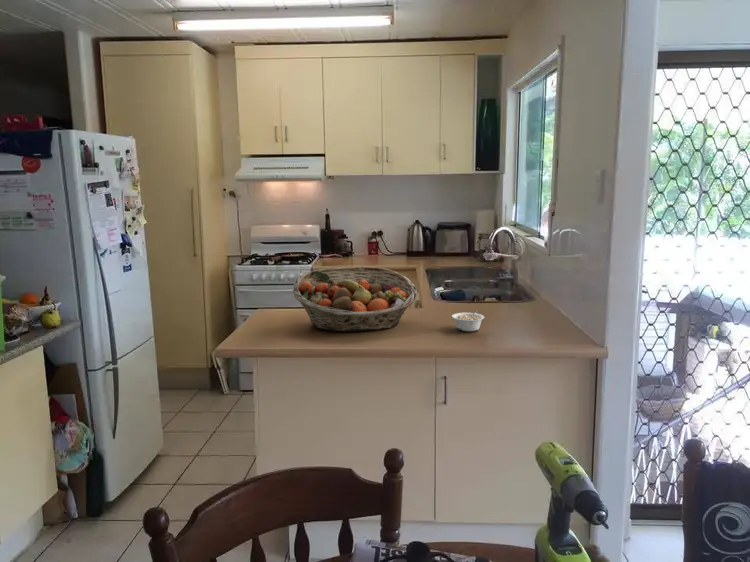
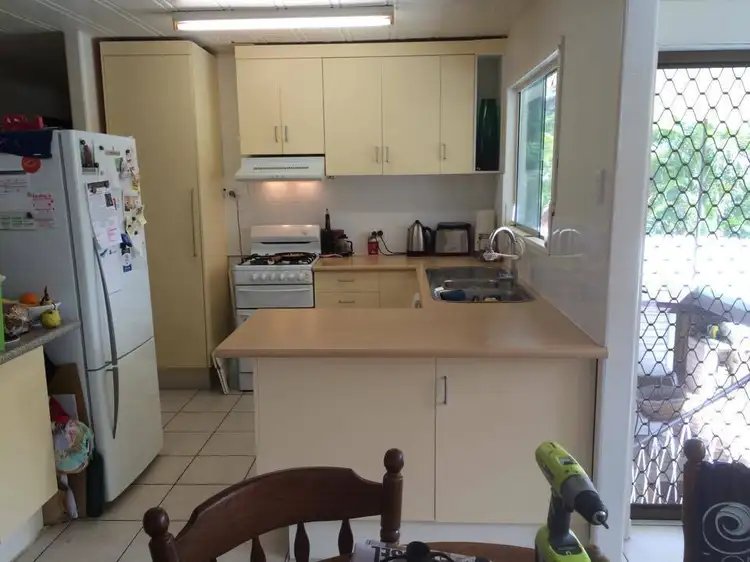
- fruit basket [292,265,418,333]
- legume [451,308,485,332]
